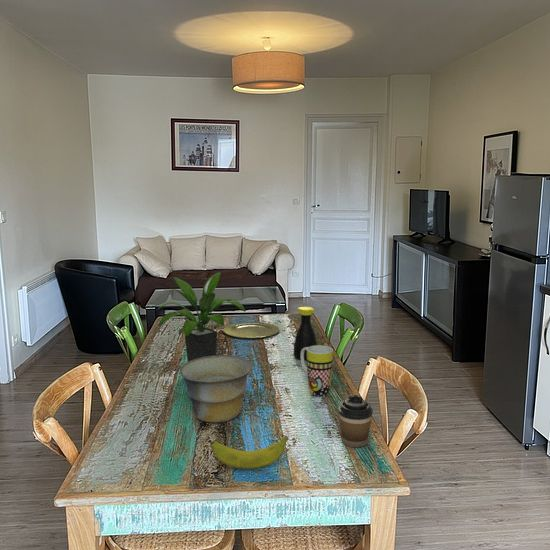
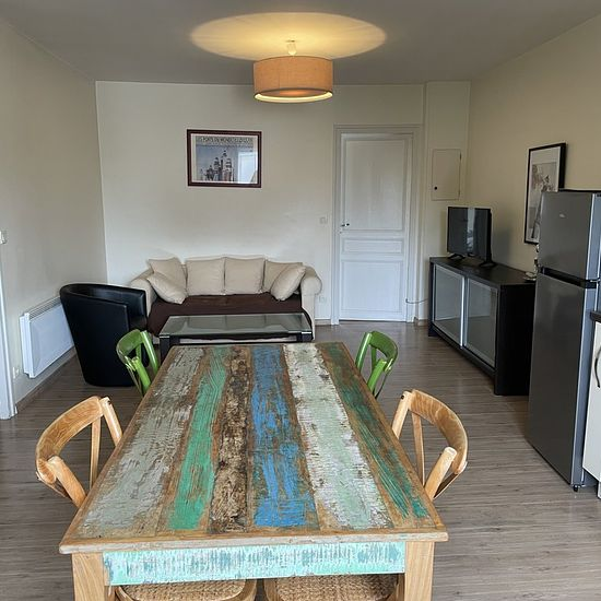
- banana [210,434,290,470]
- bowl [179,354,254,424]
- potted plant [155,271,247,362]
- coffee cup [337,394,374,448]
- plate [223,321,280,339]
- bottle [293,306,318,361]
- mug [300,344,334,397]
